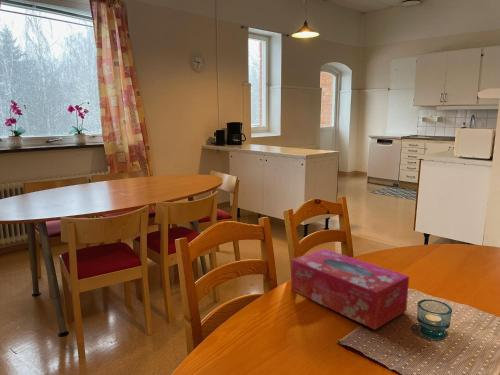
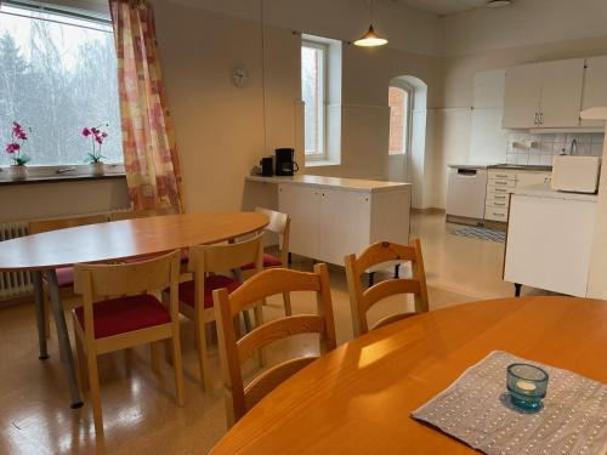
- tissue box [290,248,410,331]
